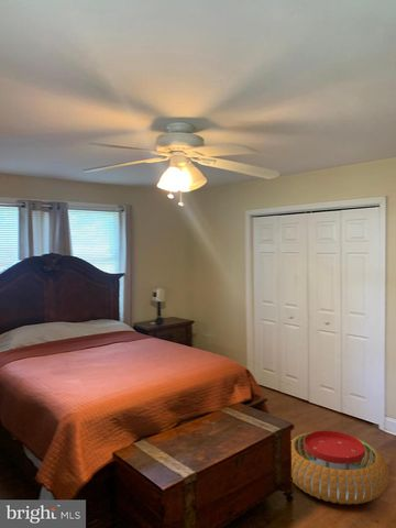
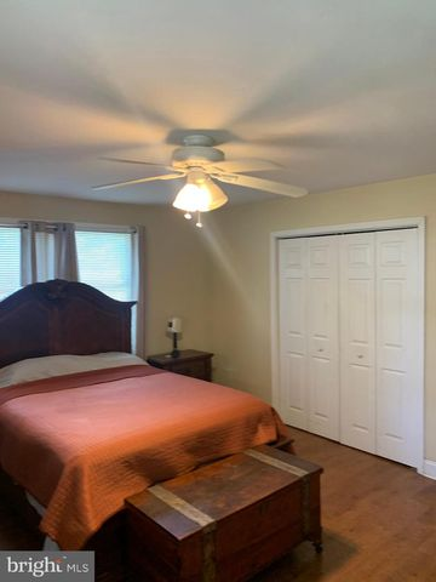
- pouf [290,430,391,506]
